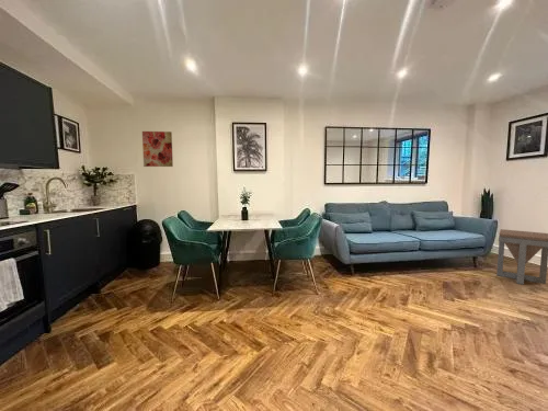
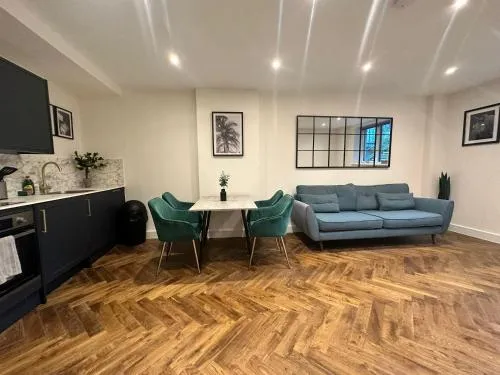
- side table [495,228,548,285]
- wall art [141,130,174,168]
